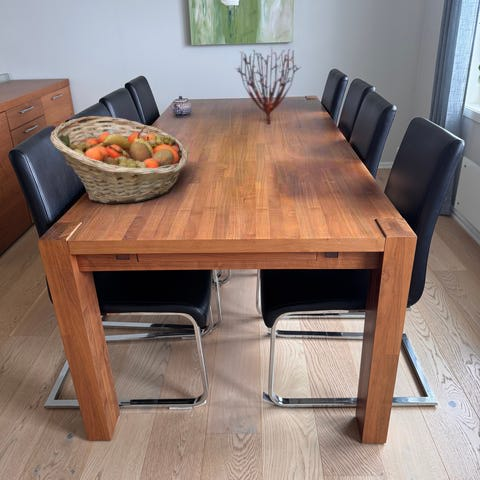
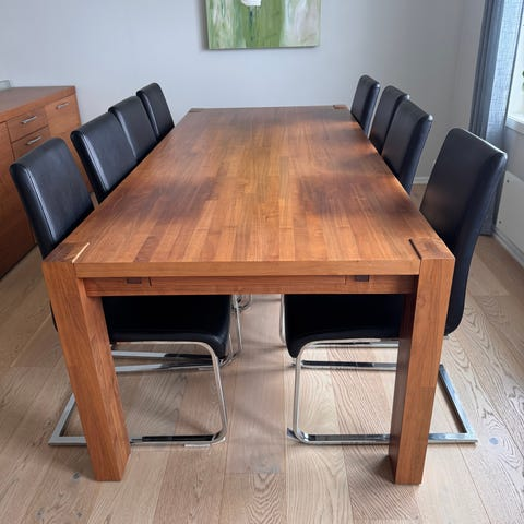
- fruit basket [49,115,189,205]
- plant [234,46,302,125]
- teapot [171,95,193,118]
